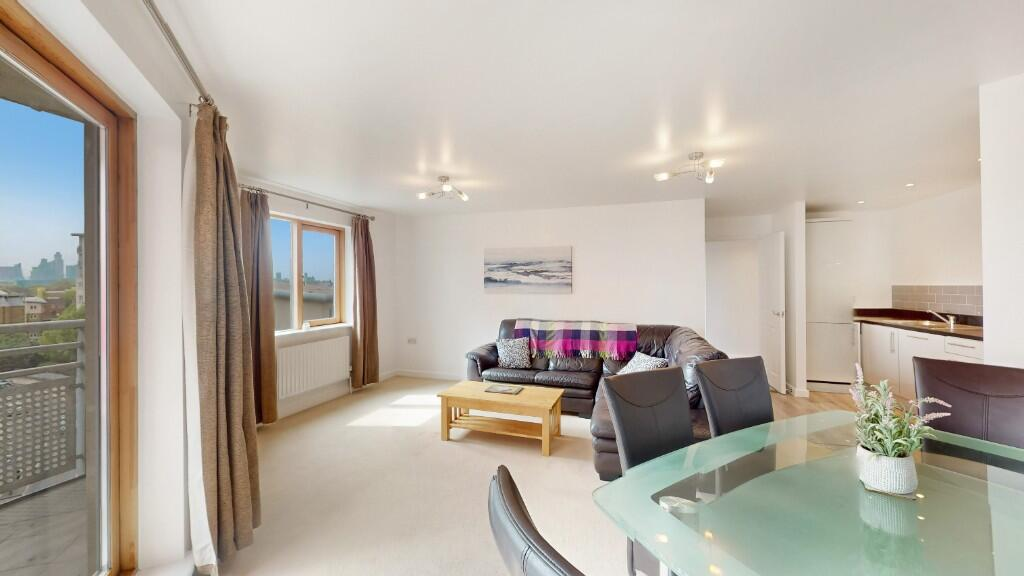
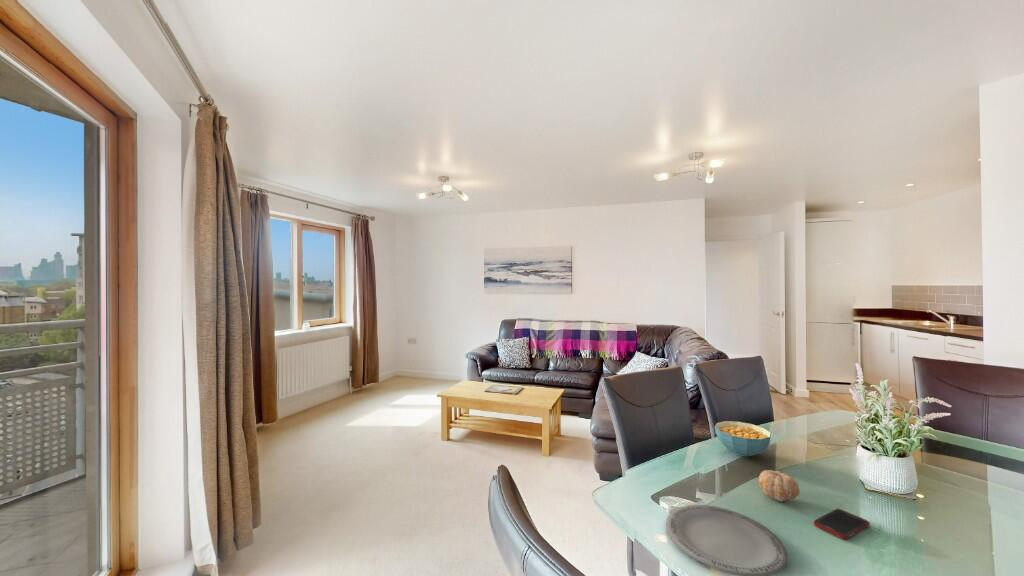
+ cell phone [813,508,871,540]
+ cereal bowl [714,420,772,458]
+ plate [665,504,788,576]
+ fruit [757,469,801,503]
